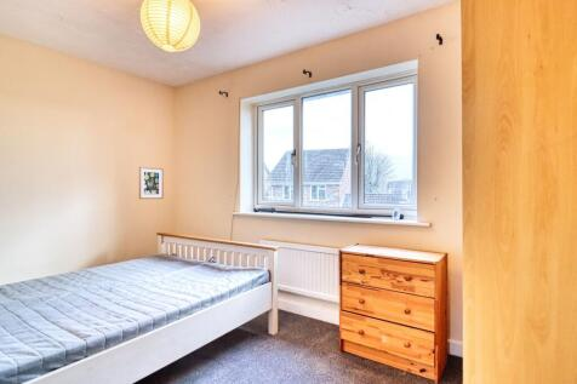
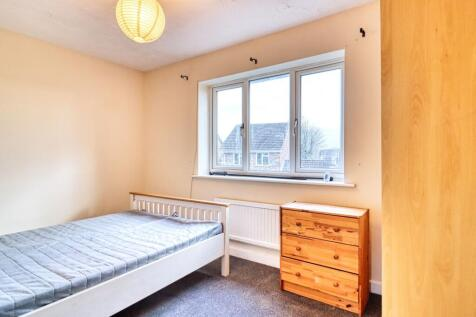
- wall art [138,166,165,200]
